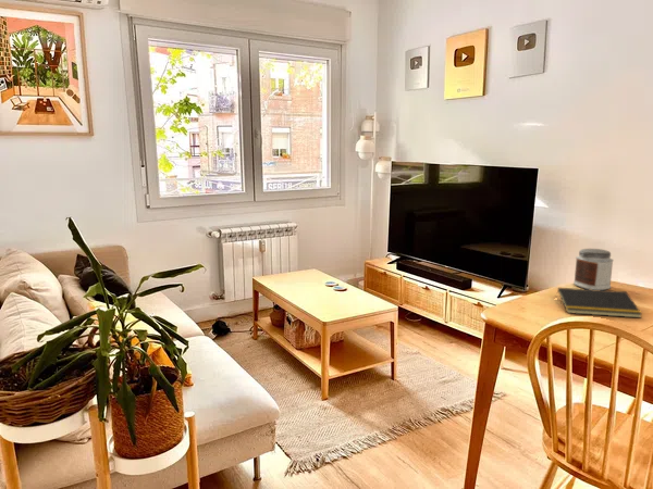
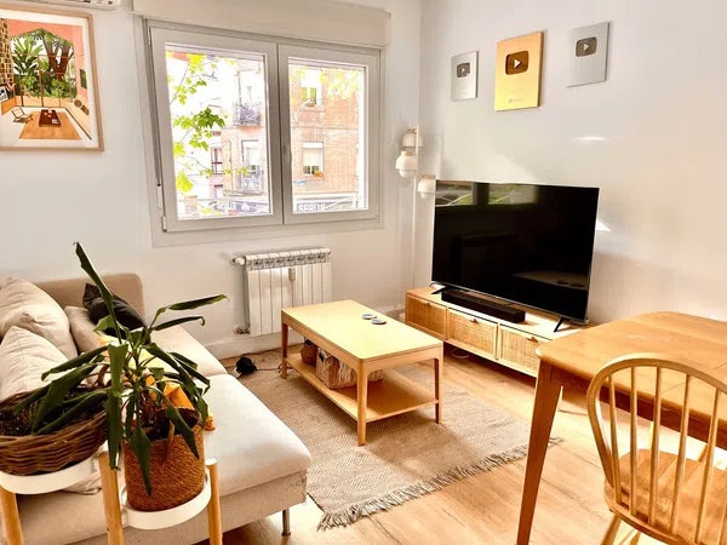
- notepad [555,287,643,318]
- jar [572,248,615,290]
